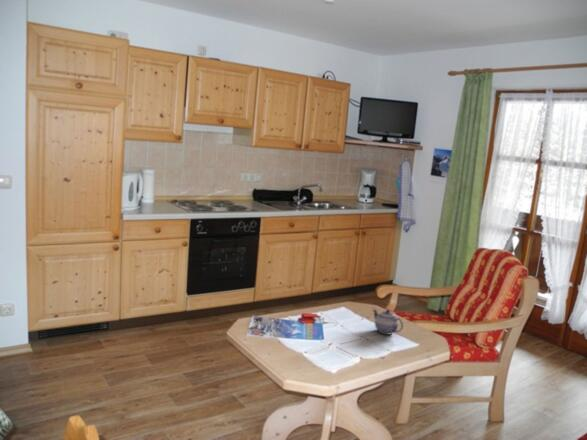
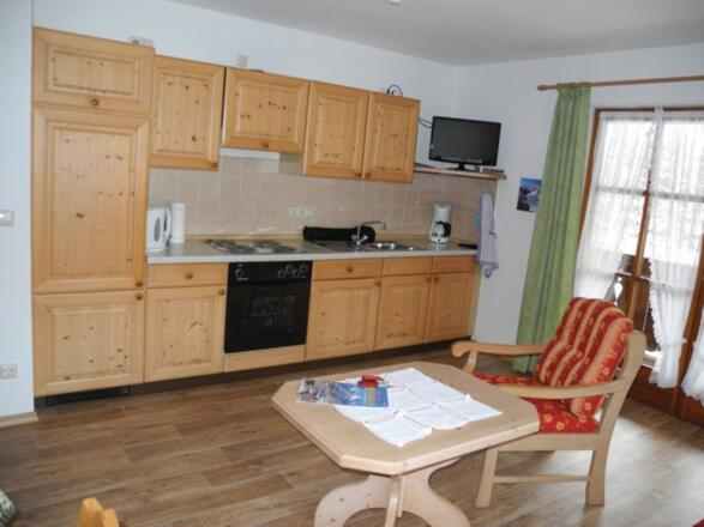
- teapot [372,308,404,336]
